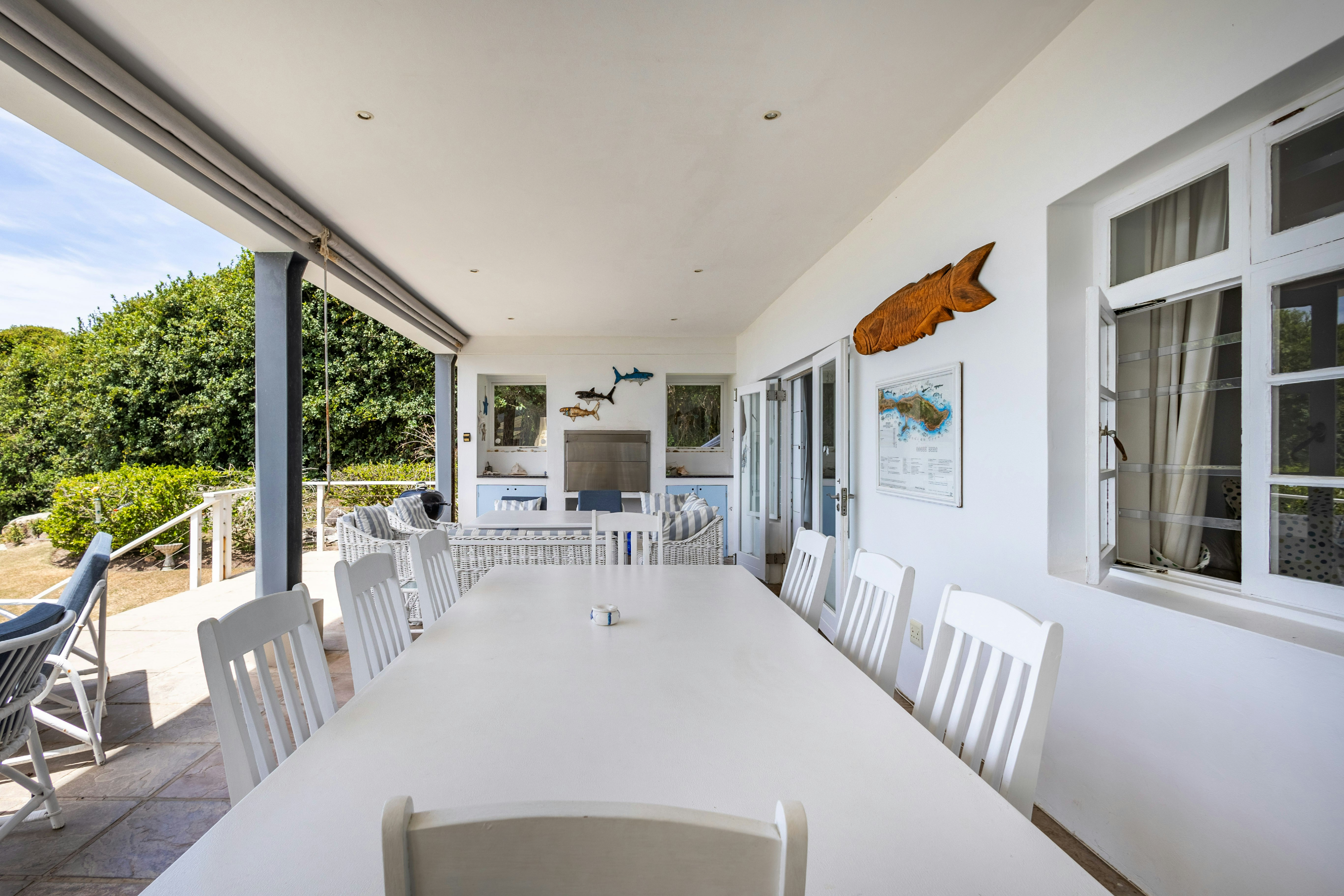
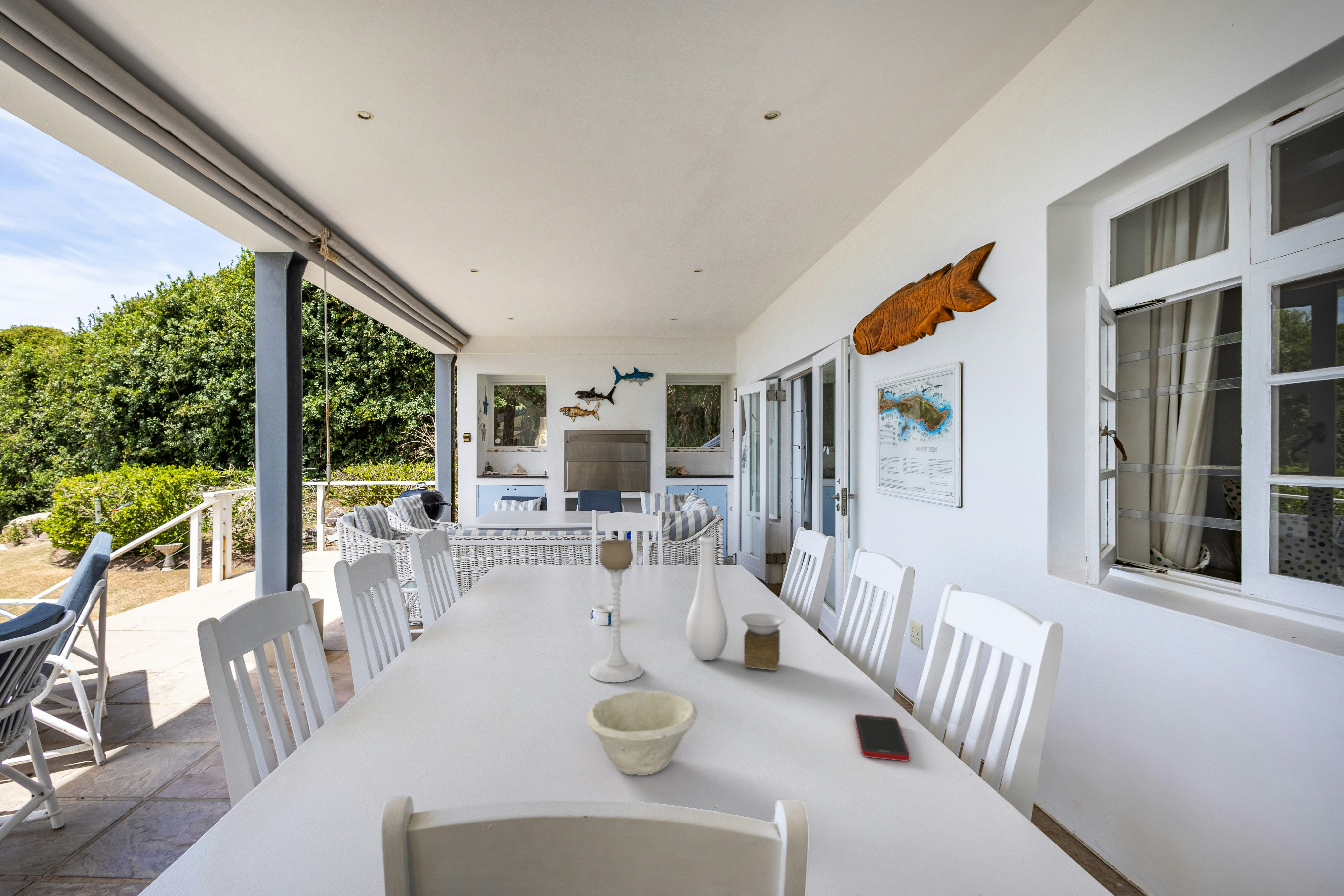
+ cell phone [854,714,910,761]
+ vase [686,536,785,671]
+ bowl [587,690,698,776]
+ candle holder [589,539,644,683]
